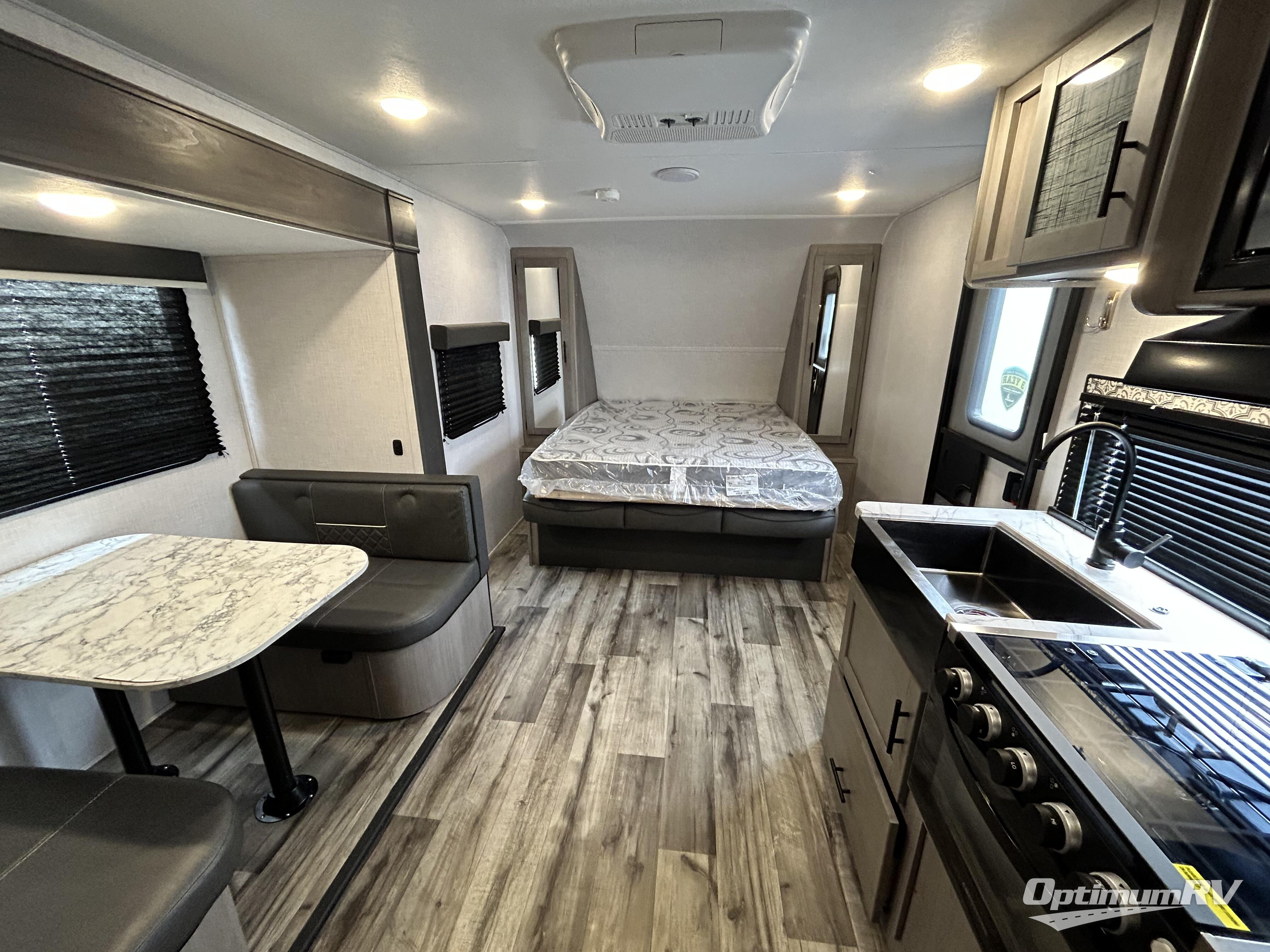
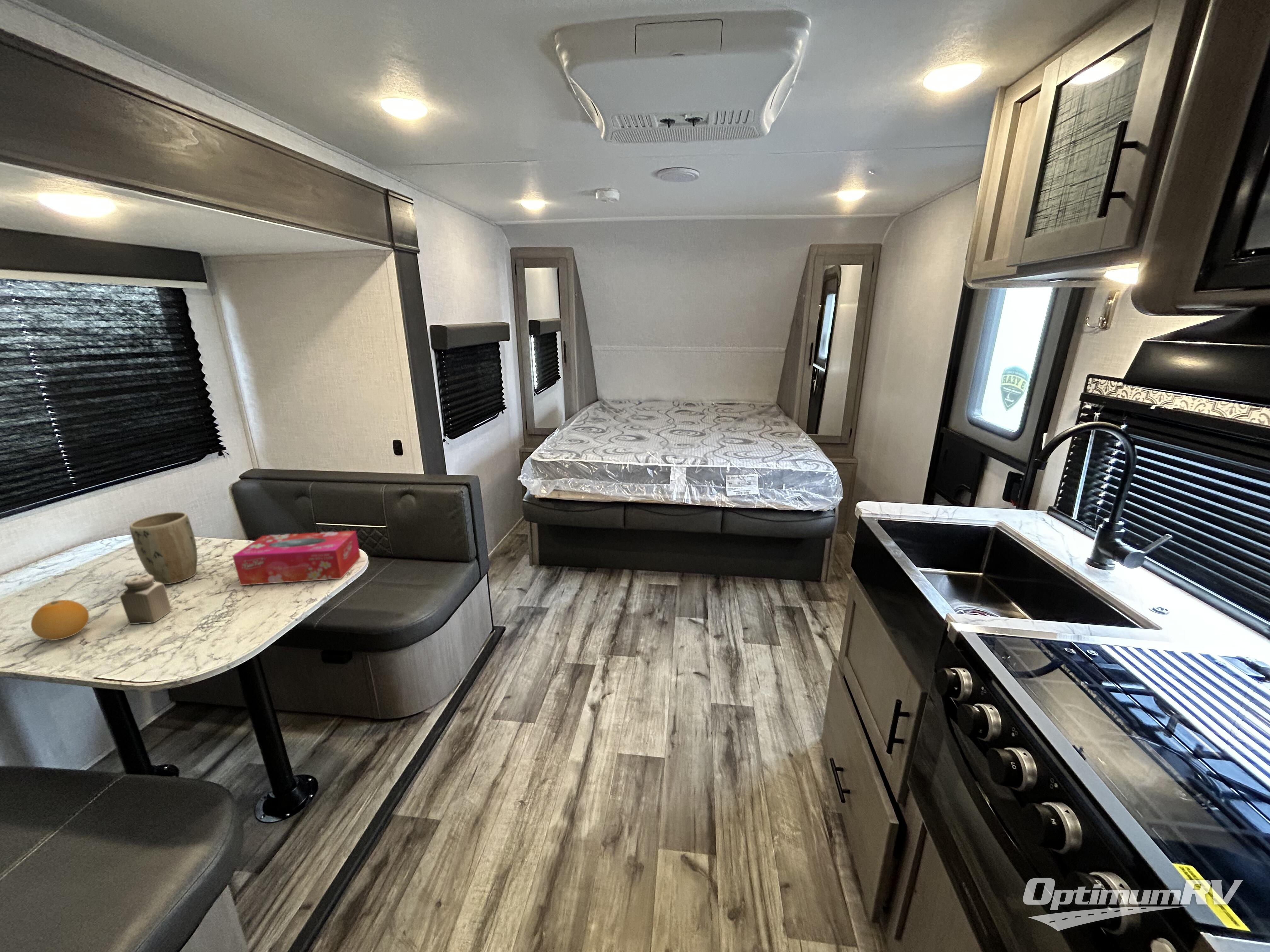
+ salt shaker [119,574,171,625]
+ fruit [31,599,89,640]
+ tissue box [232,530,361,586]
+ plant pot [129,512,198,585]
